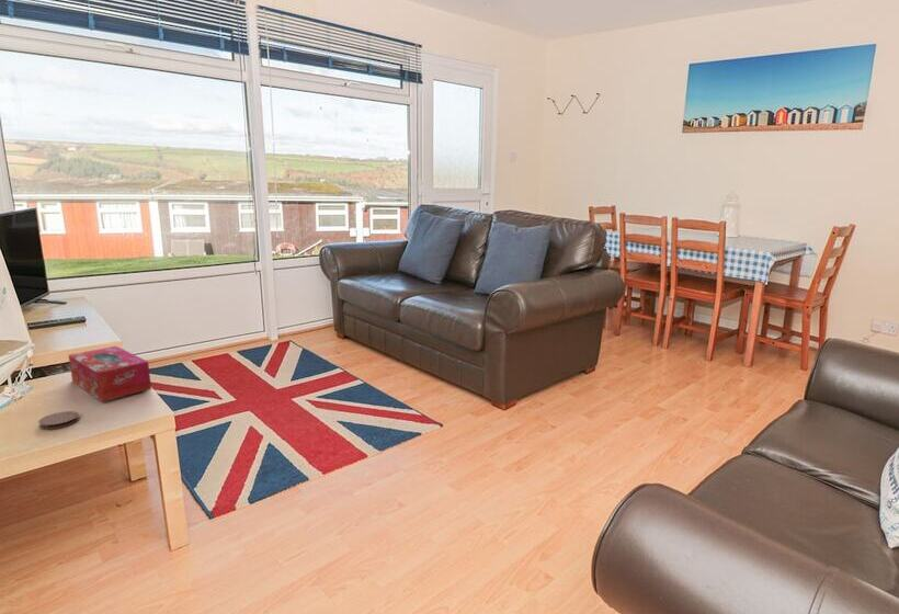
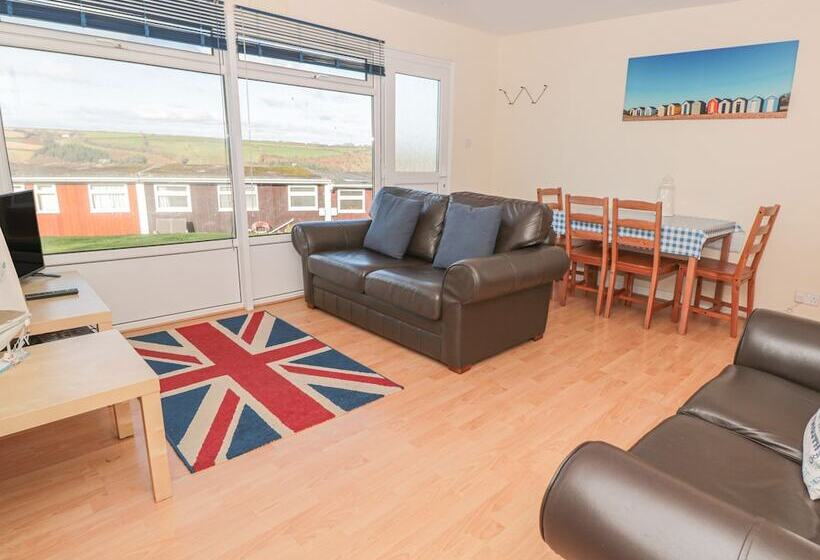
- tissue box [68,344,152,402]
- coaster [37,410,80,430]
